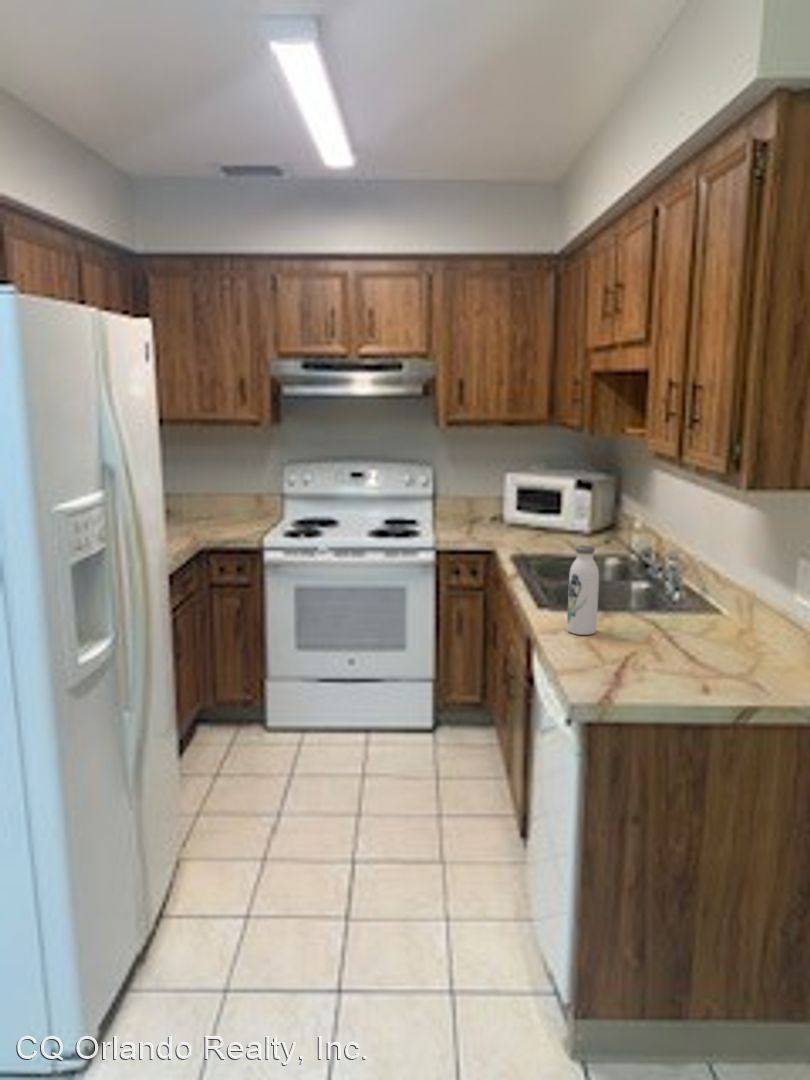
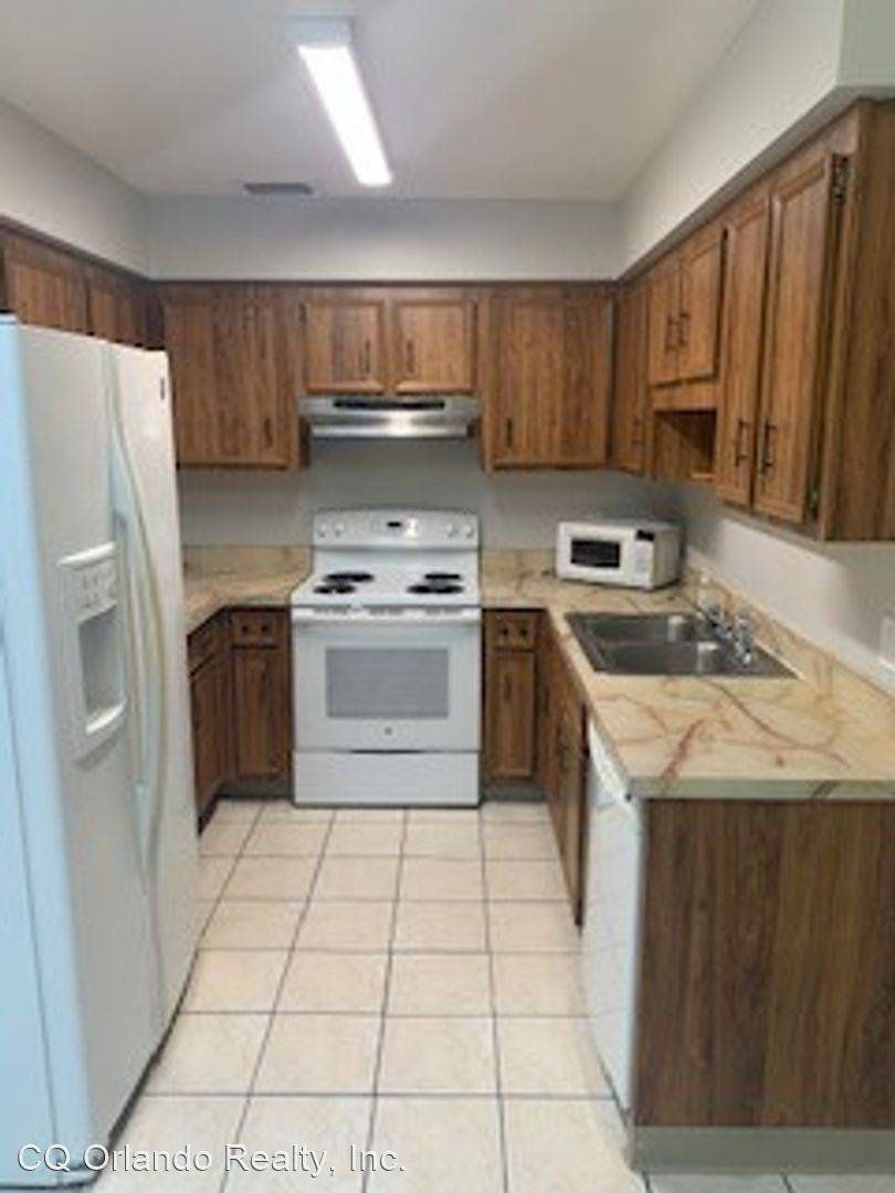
- water bottle [566,544,600,636]
